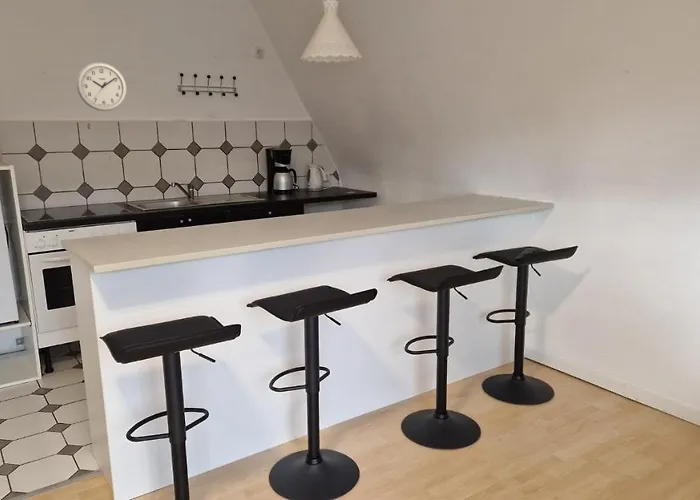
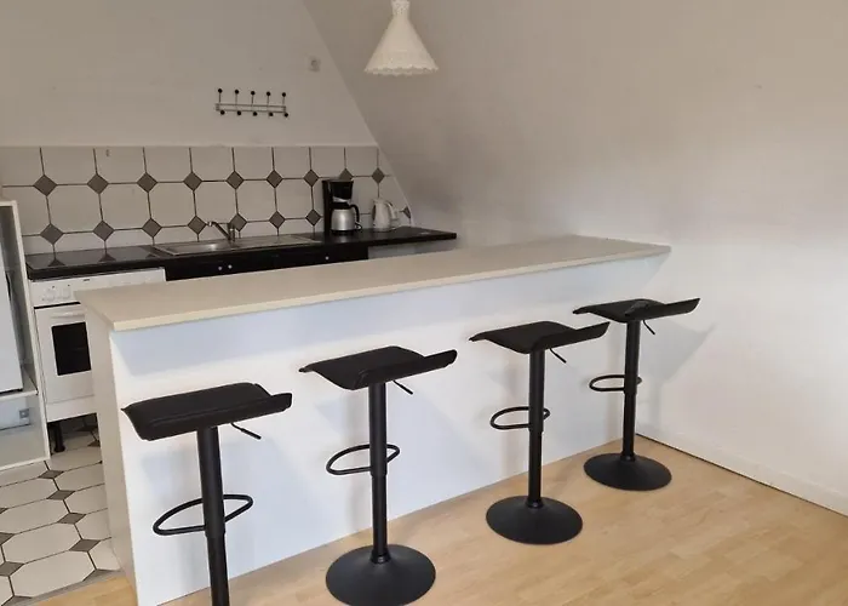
- wall clock [76,61,128,112]
